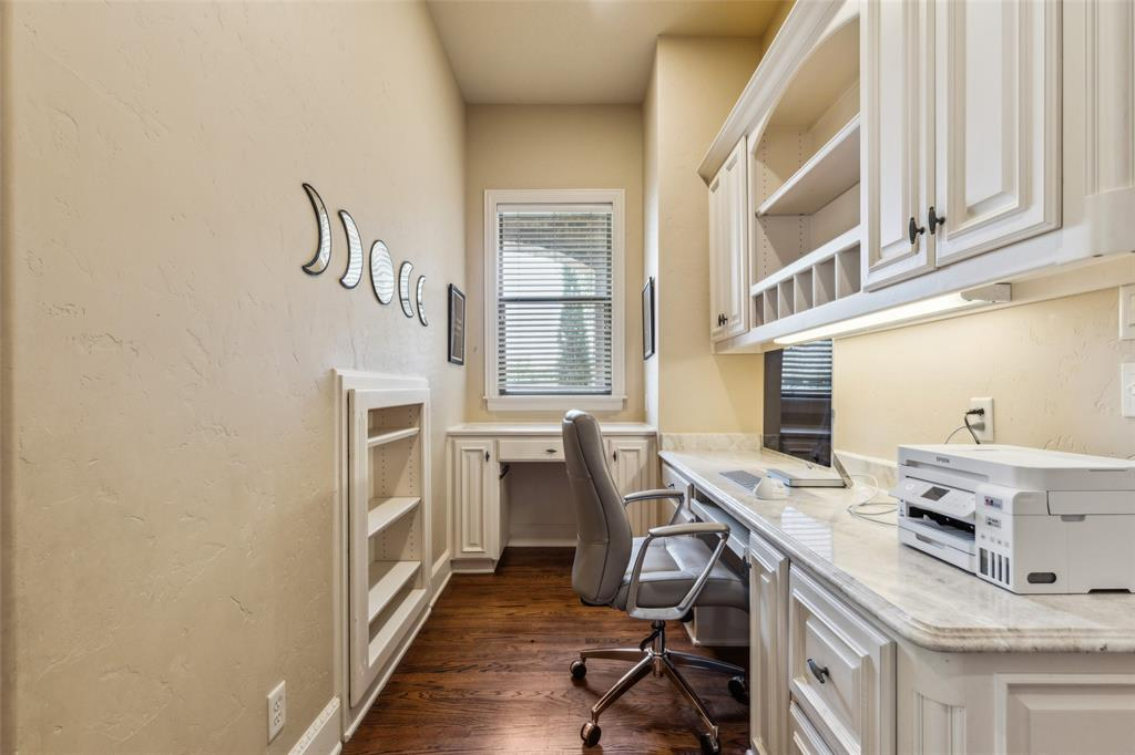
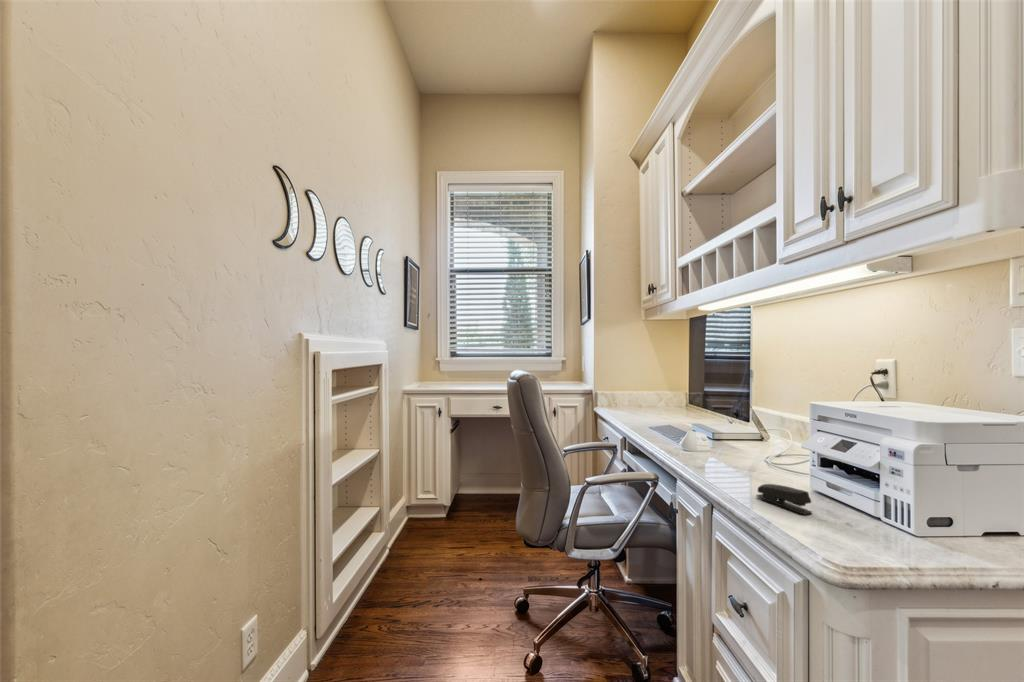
+ stapler [755,483,813,516]
